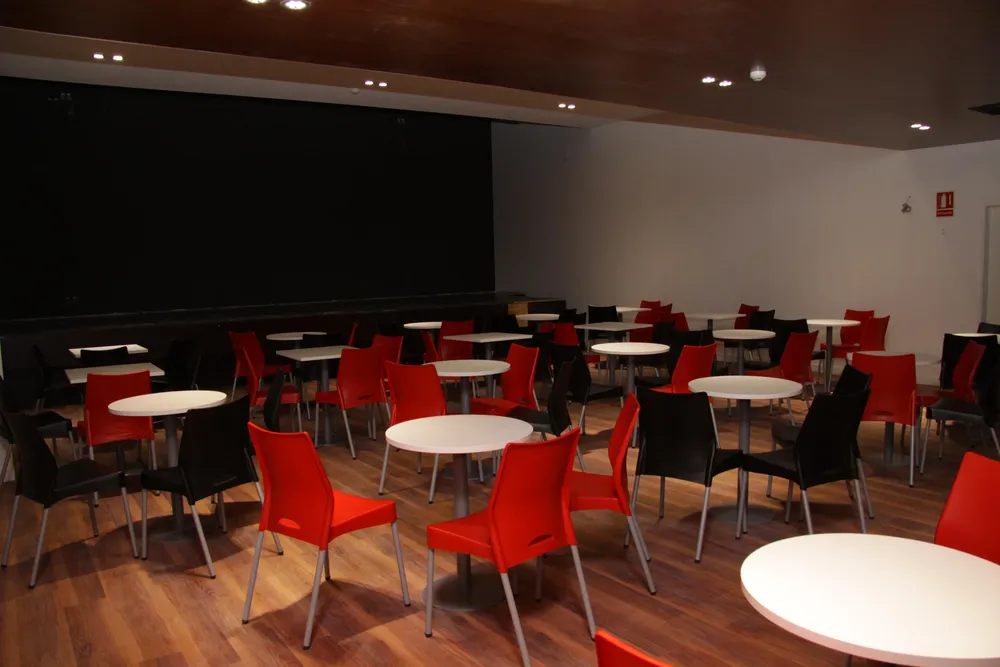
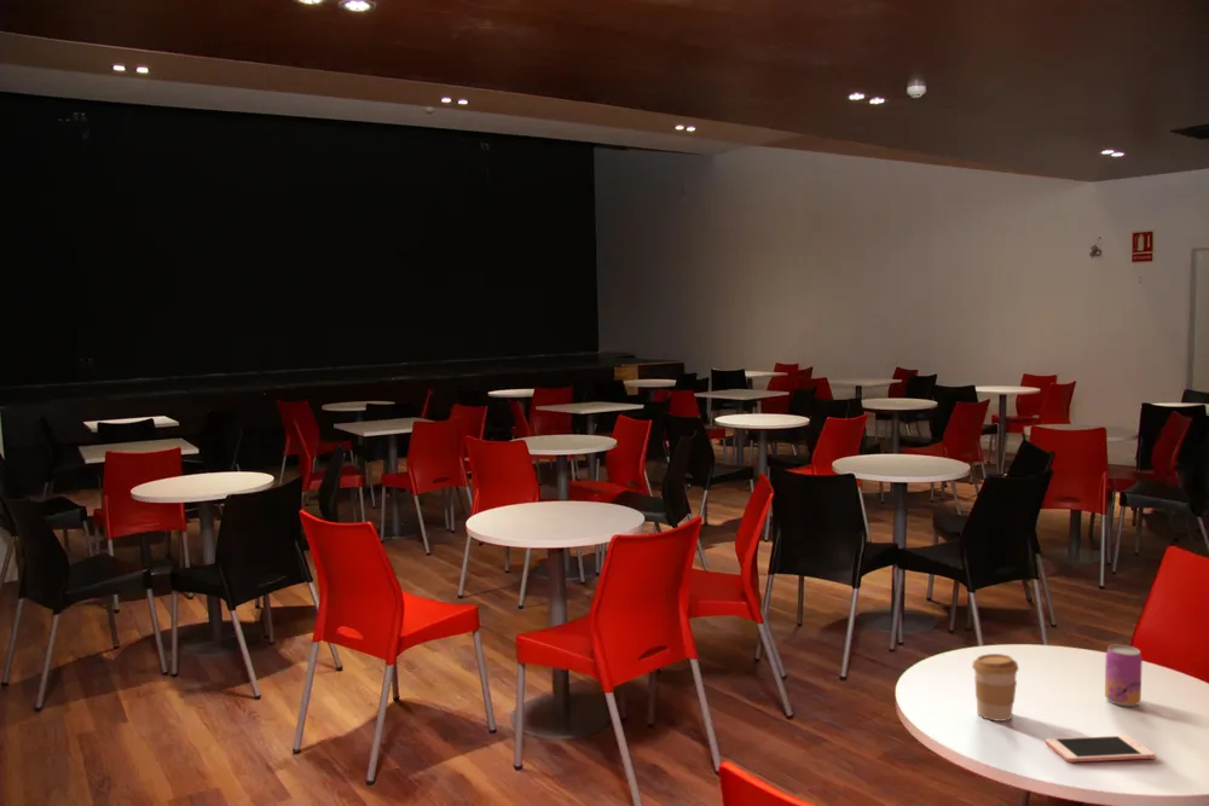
+ coffee cup [971,653,1019,723]
+ beverage can [1104,644,1144,708]
+ cell phone [1045,735,1157,764]
